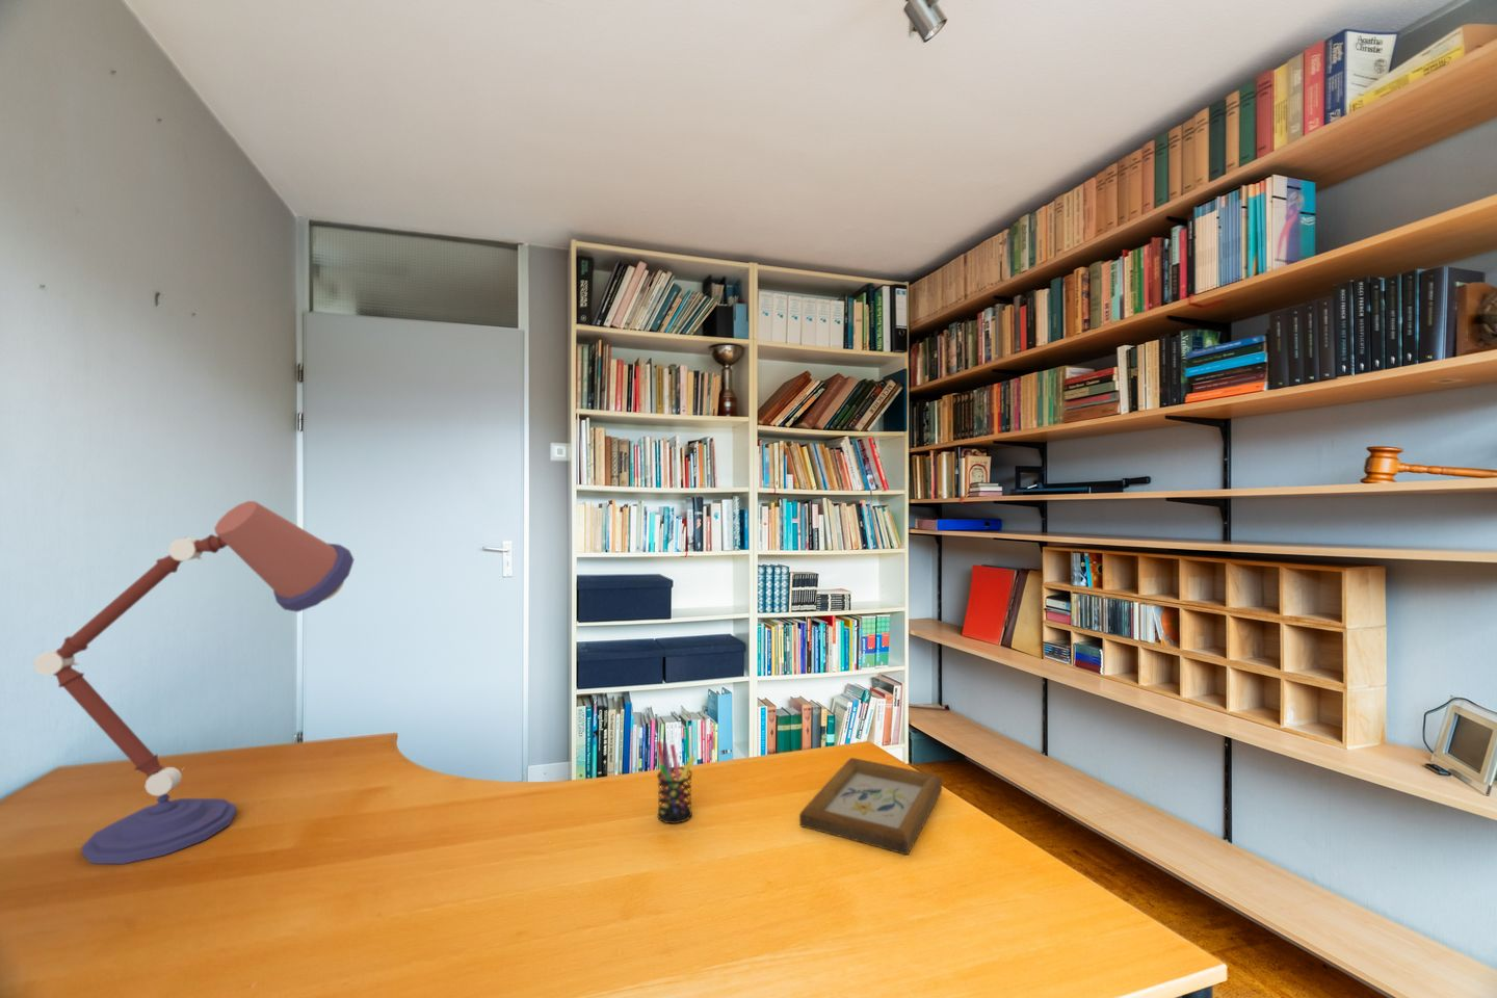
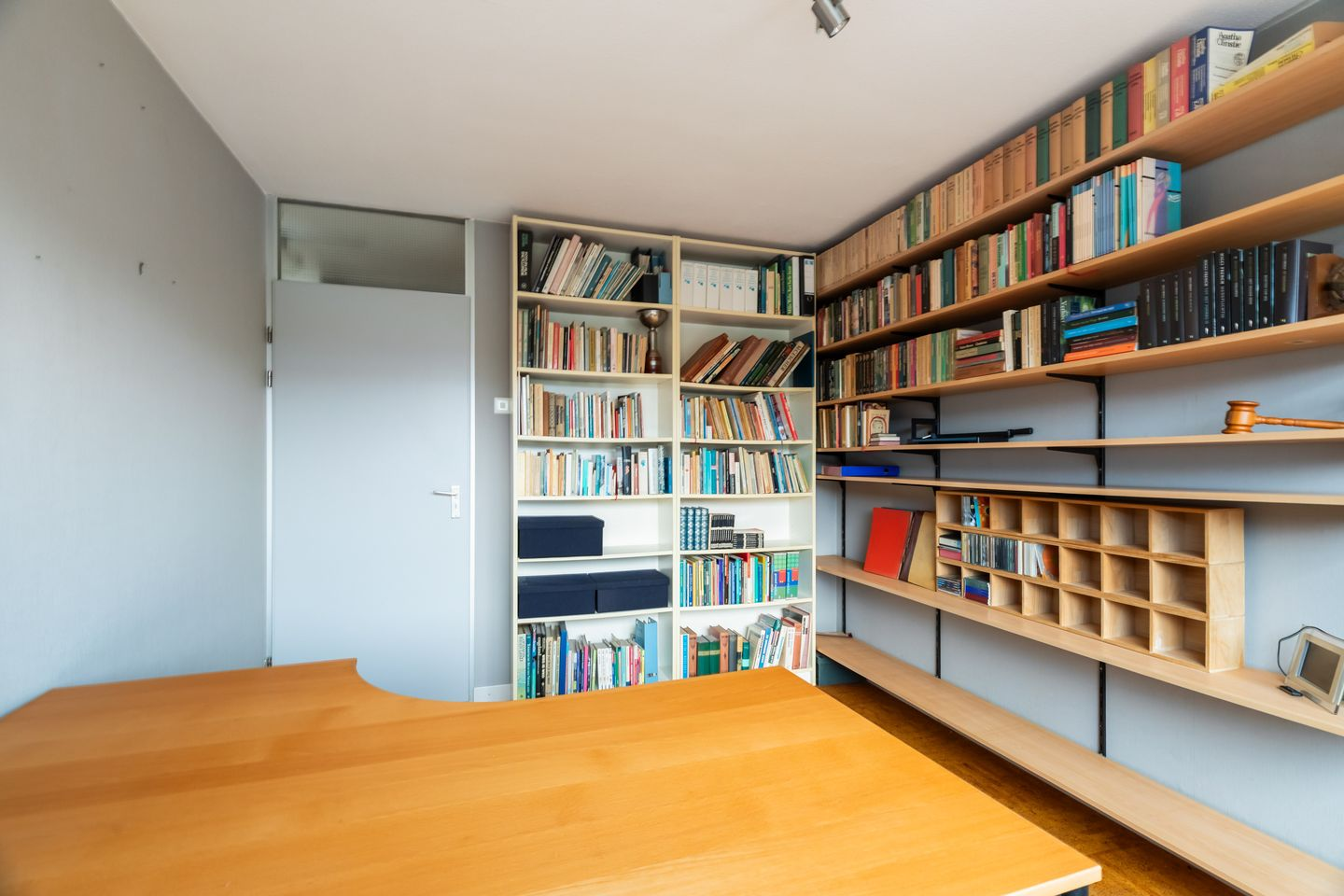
- pen holder [656,741,696,824]
- picture frame [799,756,943,855]
- desk lamp [32,500,354,865]
